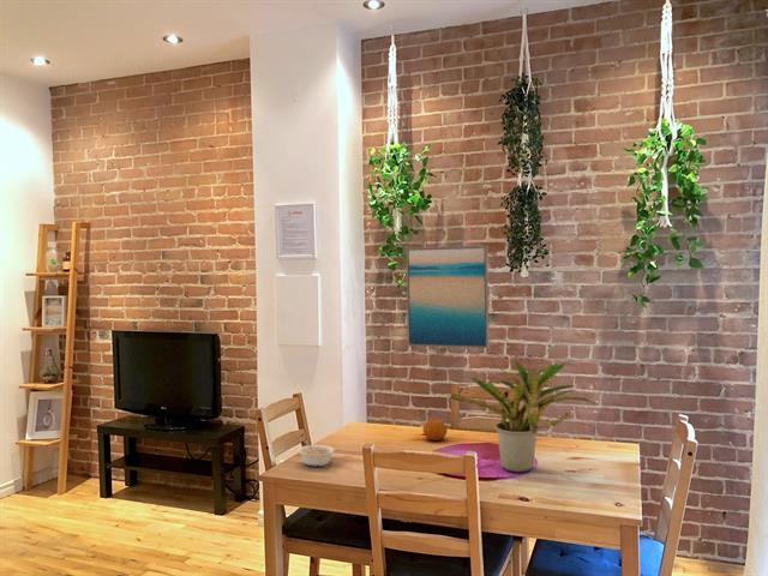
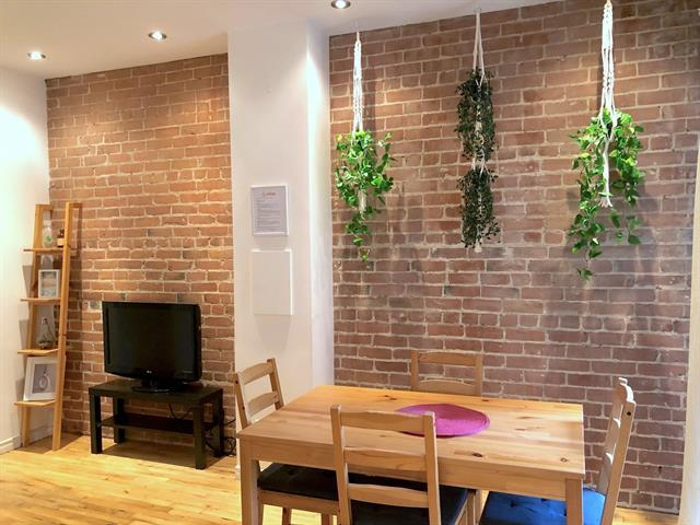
- legume [296,439,336,468]
- wall art [406,245,490,349]
- fruit [422,419,449,442]
- potted plant [449,358,598,474]
